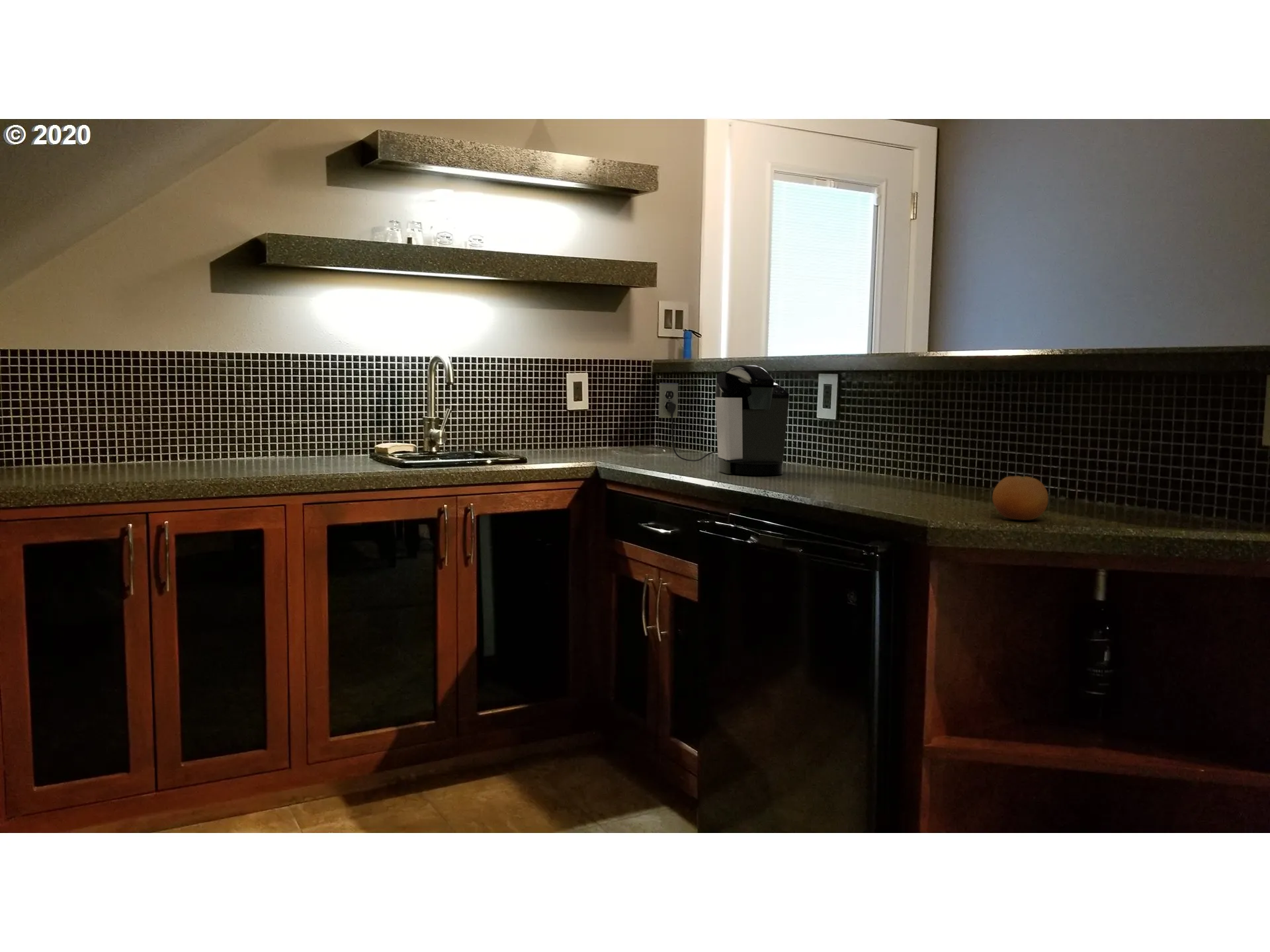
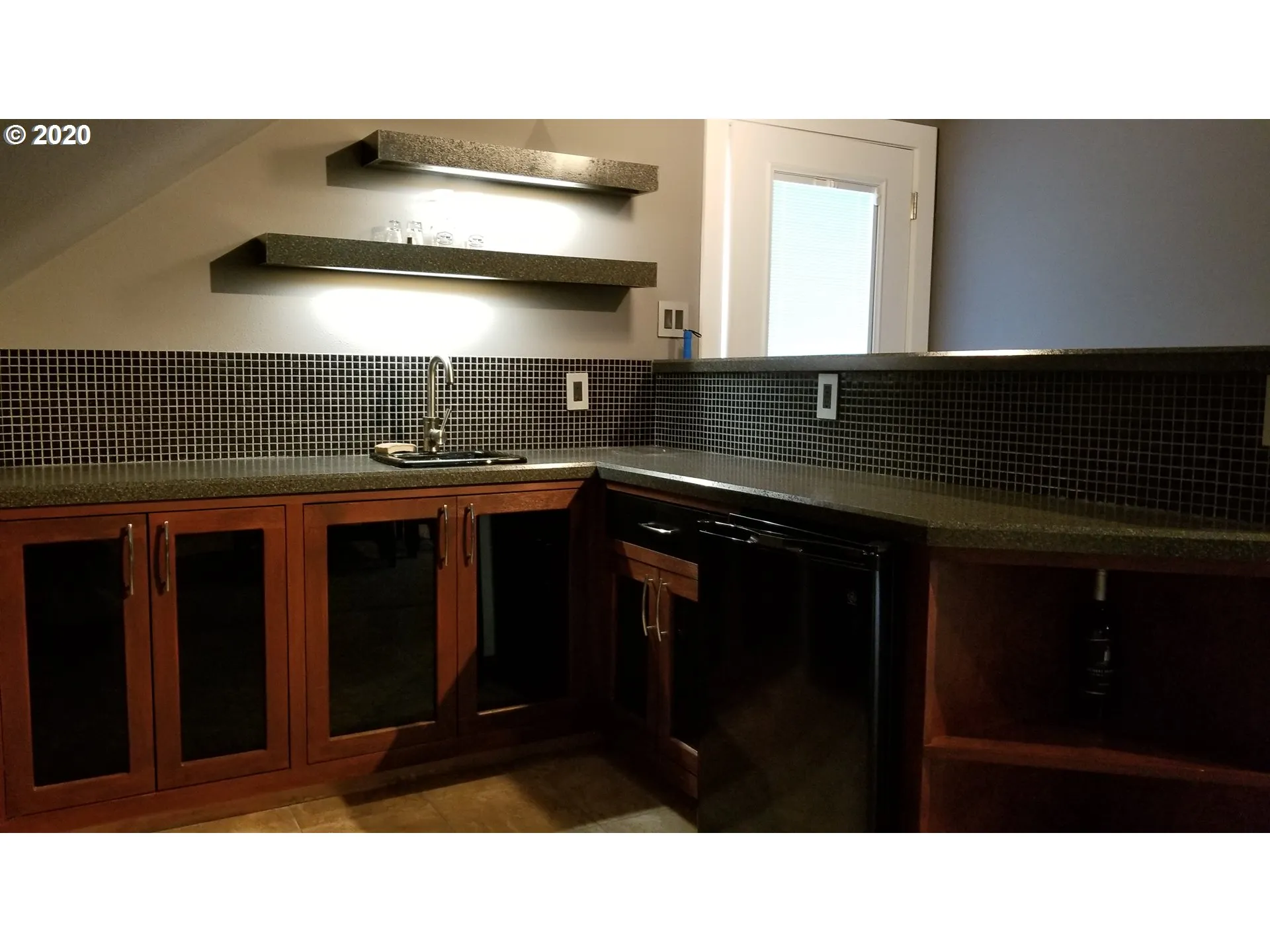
- coffee maker [658,364,790,476]
- fruit [992,475,1049,521]
